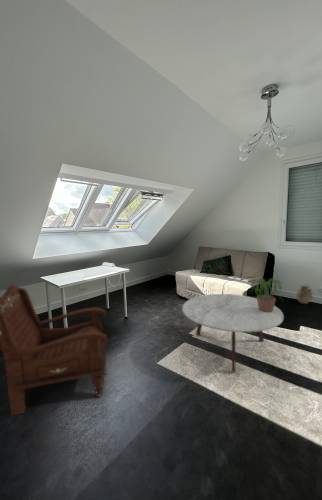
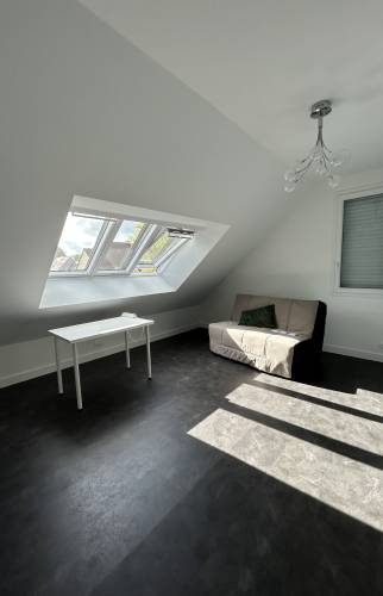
- potted plant [246,276,285,312]
- vase [295,283,314,305]
- armchair [0,284,108,417]
- coffee table [181,293,285,373]
